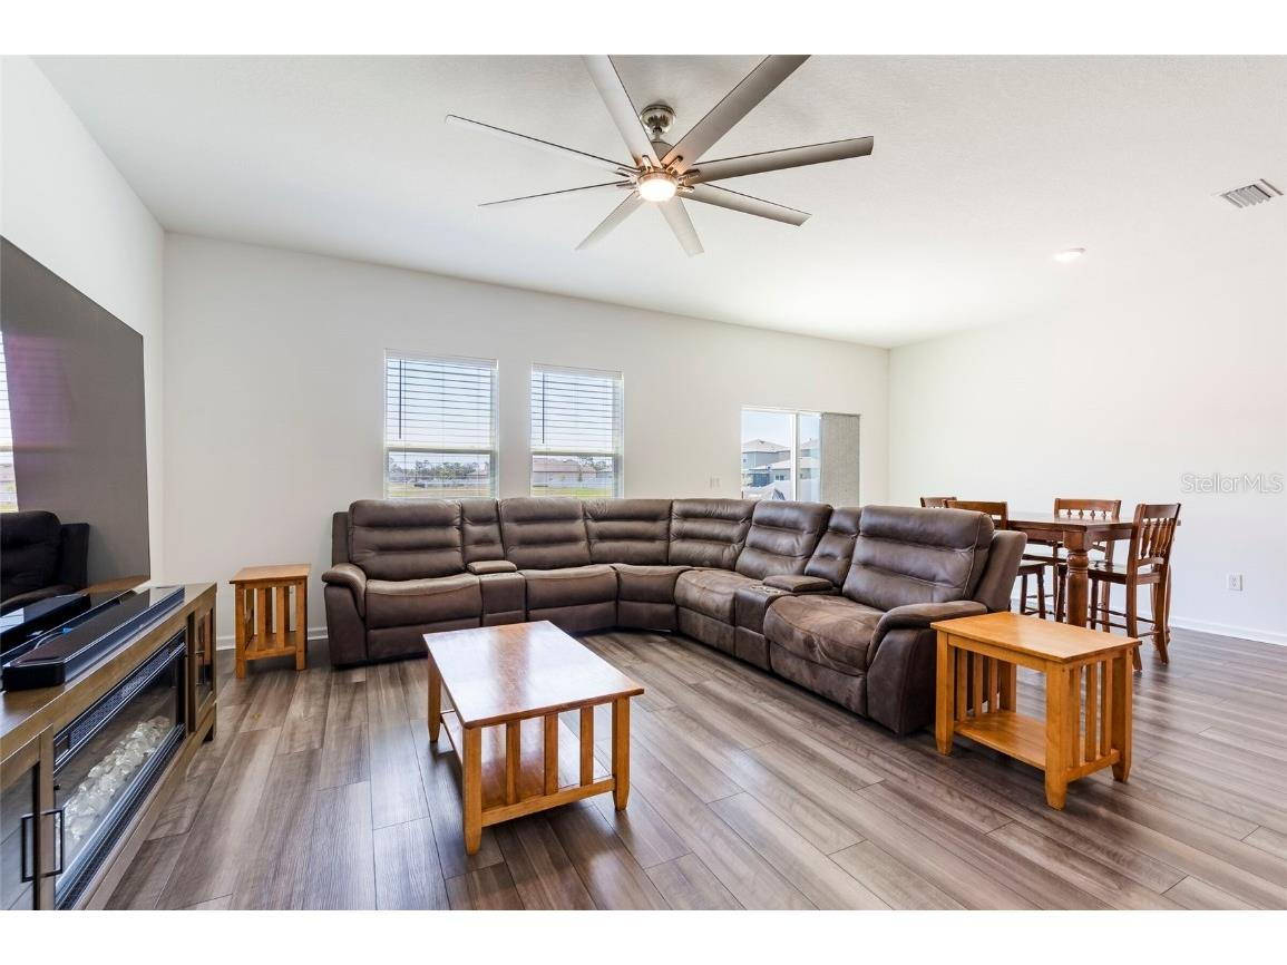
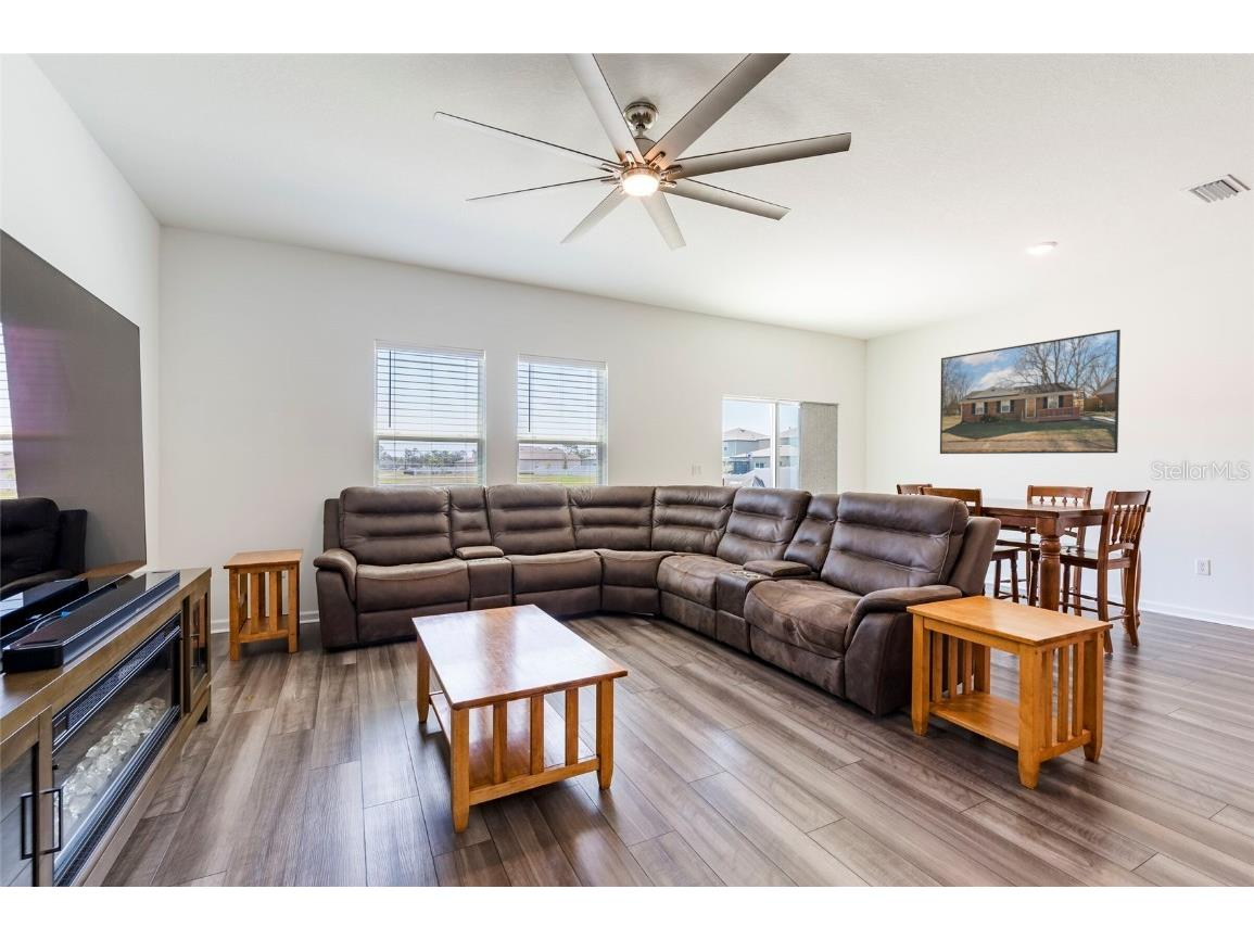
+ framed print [939,329,1122,455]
